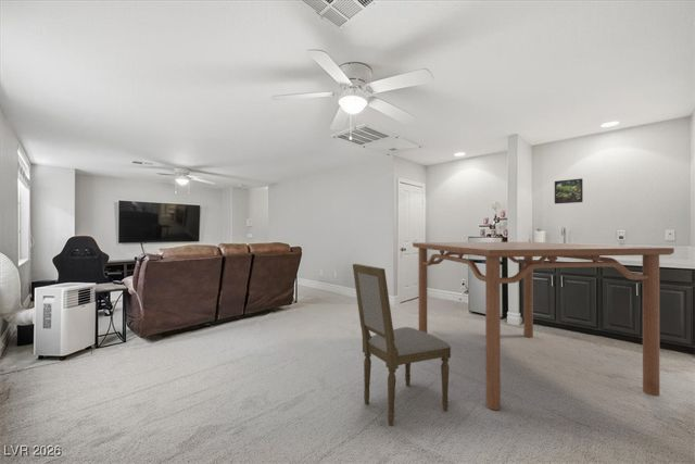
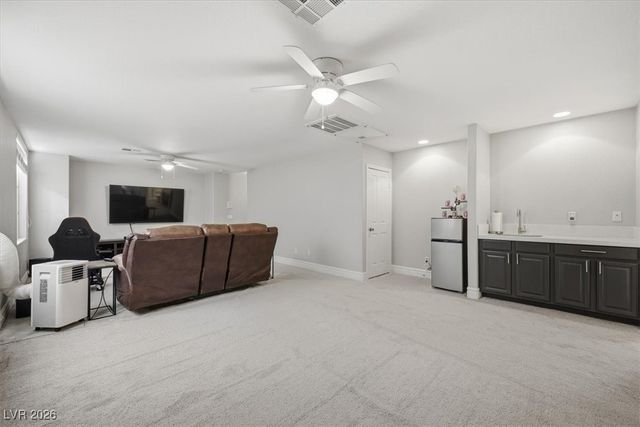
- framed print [554,177,584,205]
- dining chair [352,263,452,427]
- dining table [412,241,675,411]
